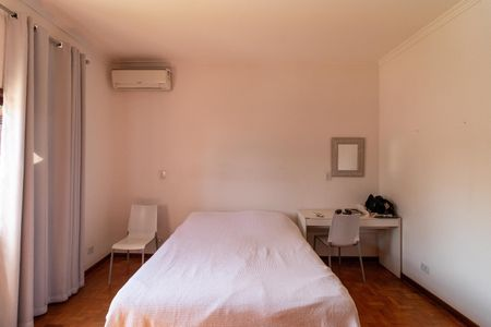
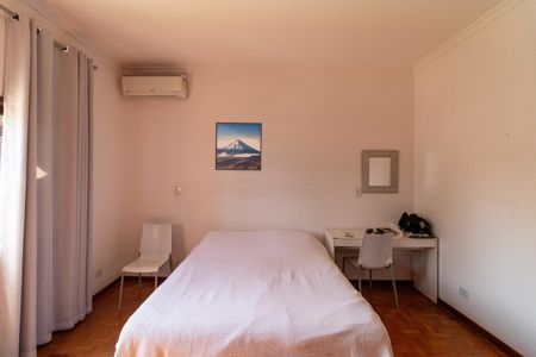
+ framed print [214,121,263,171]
